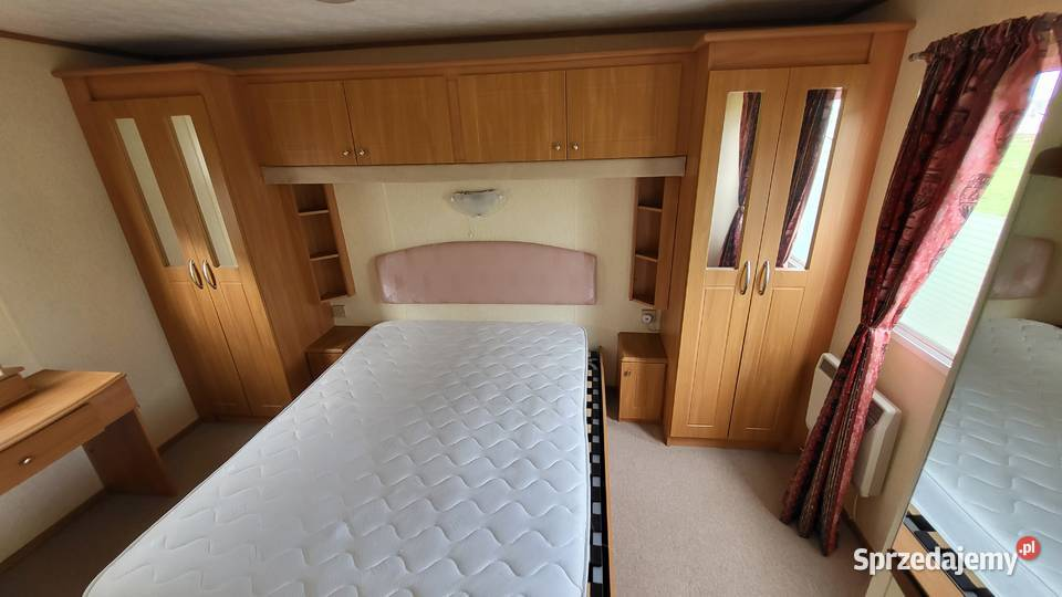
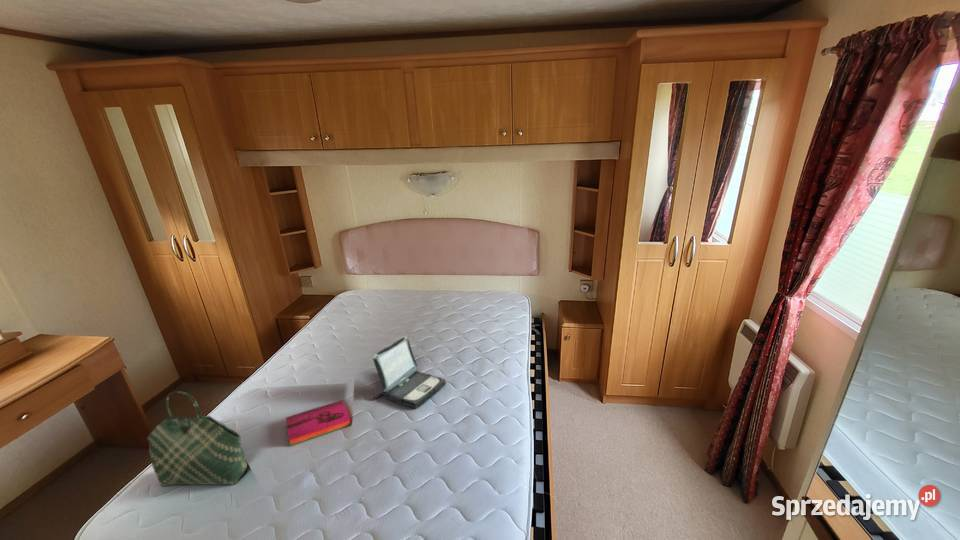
+ hardback book [285,399,352,447]
+ laptop [372,336,446,409]
+ tote bag [146,390,249,487]
